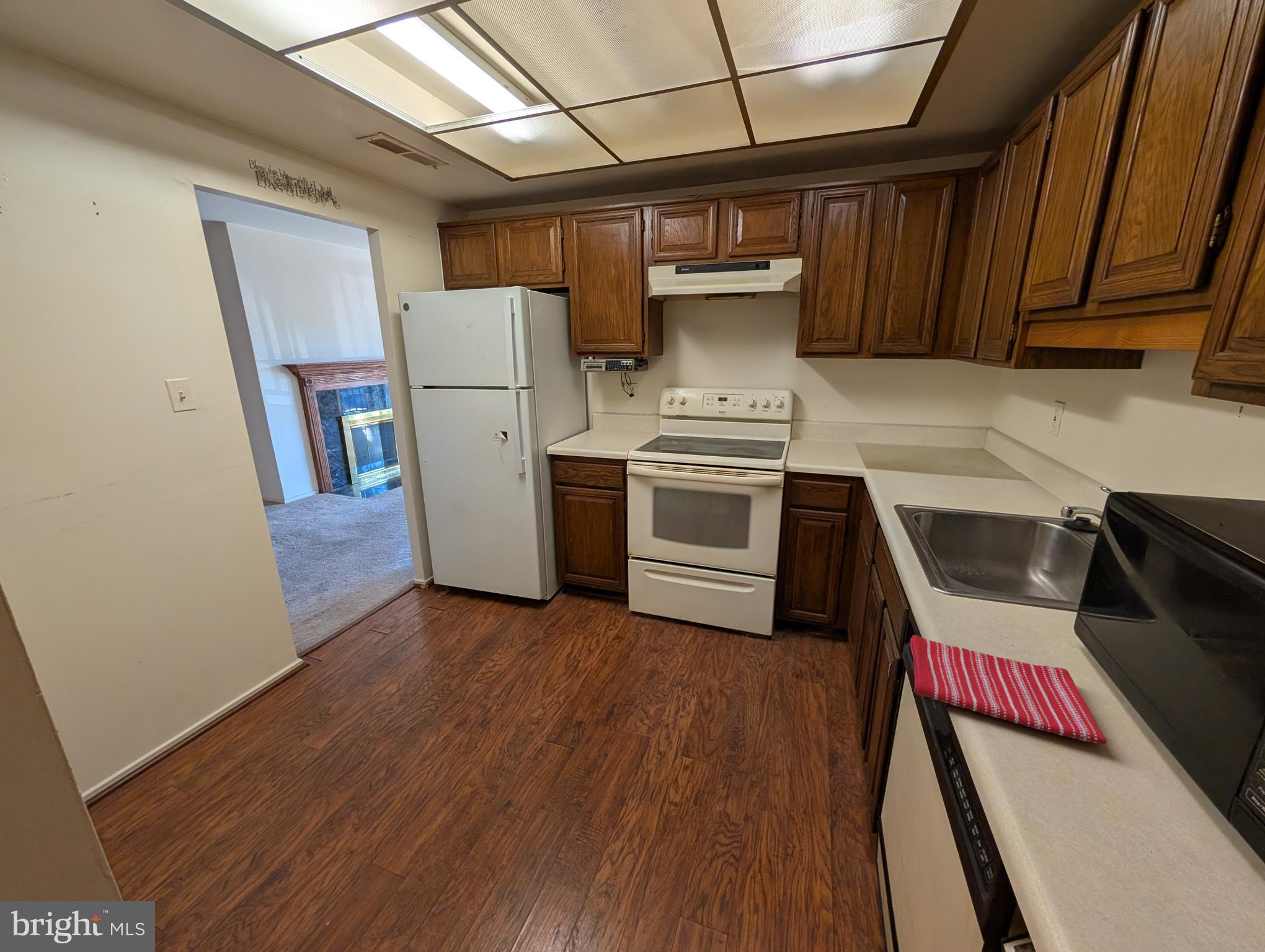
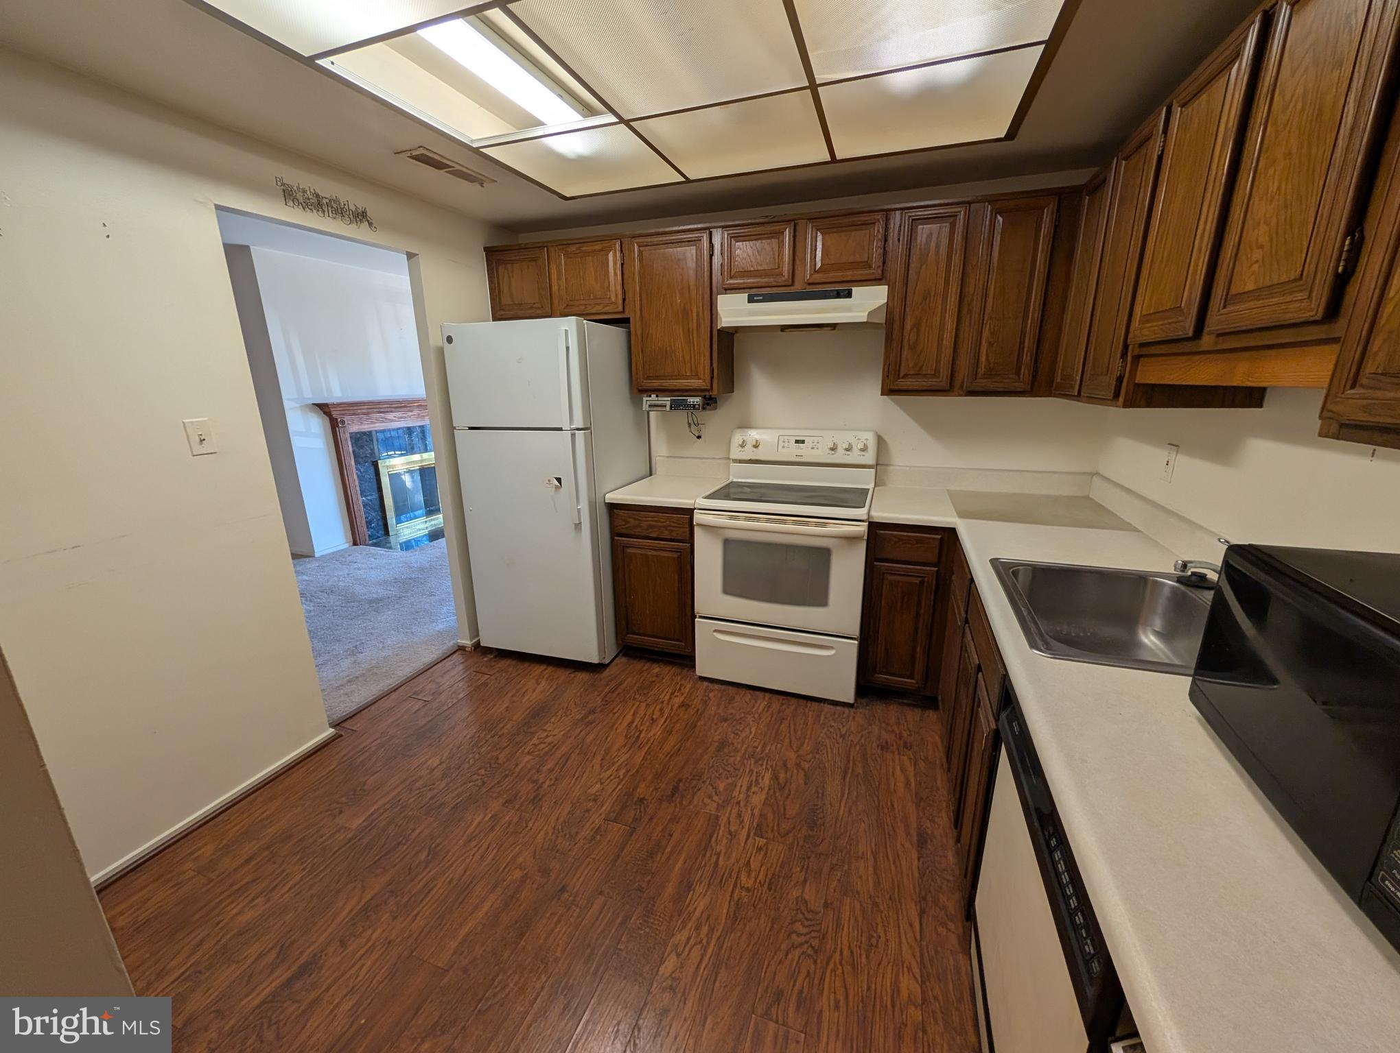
- dish towel [910,634,1107,745]
